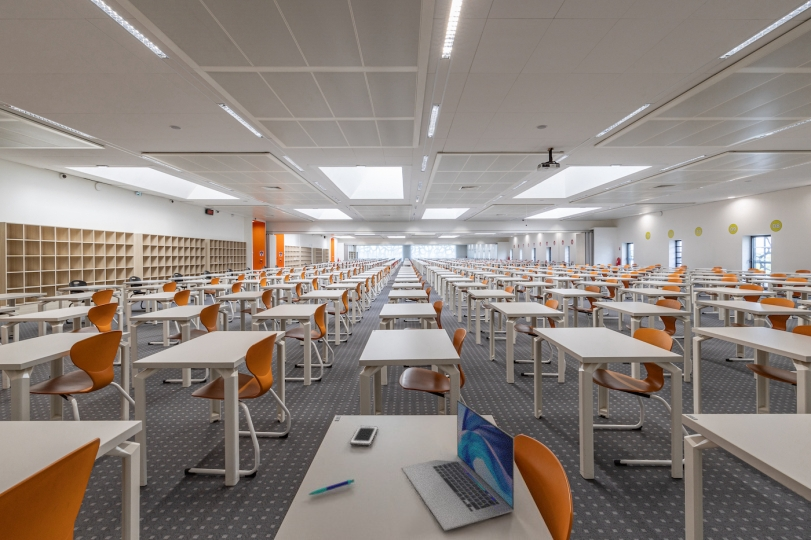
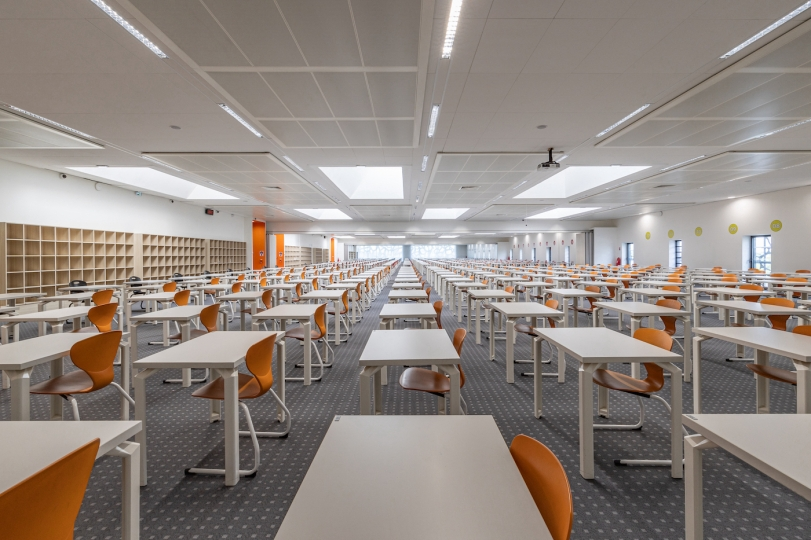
- laptop [401,399,515,532]
- cell phone [349,425,379,447]
- pen [307,478,355,496]
